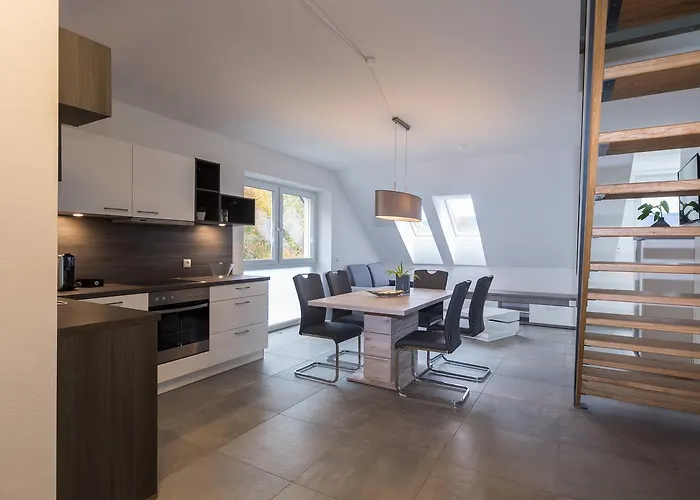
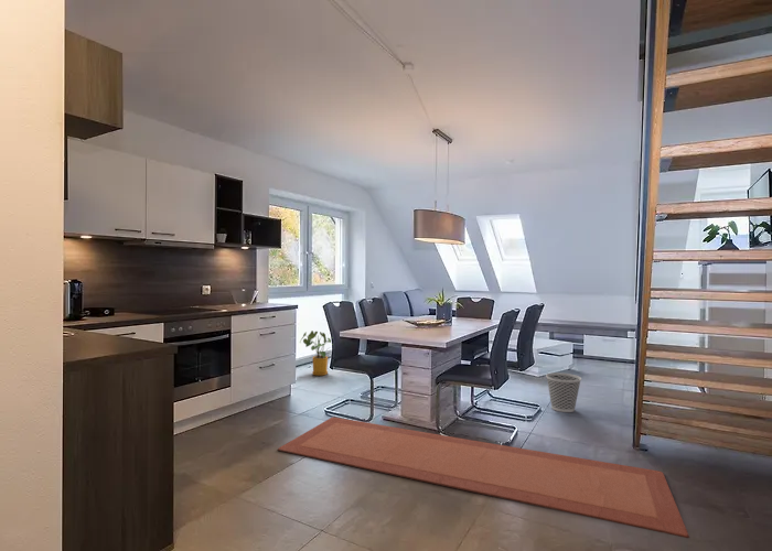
+ rug [277,417,690,539]
+ wastebasket [545,371,582,413]
+ house plant [299,329,332,377]
